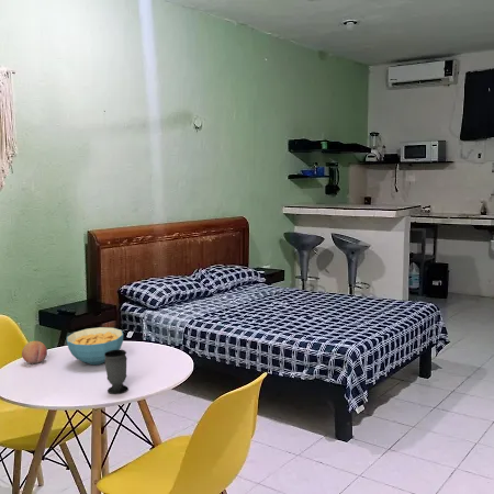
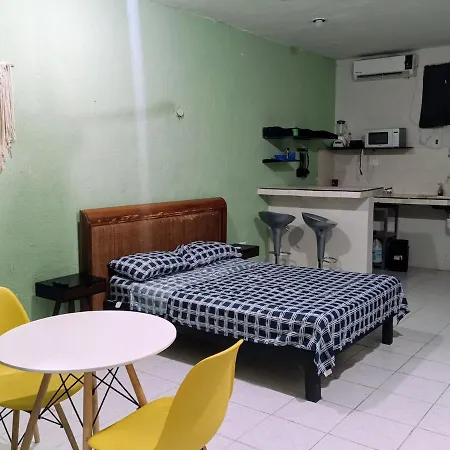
- fruit [21,340,48,364]
- cup [104,349,130,395]
- cereal bowl [66,326,124,366]
